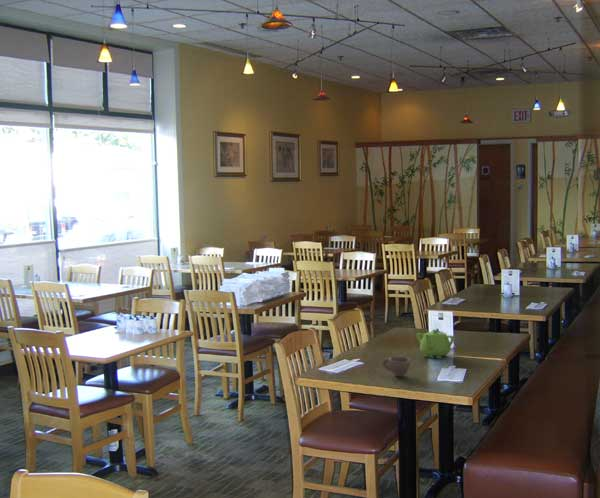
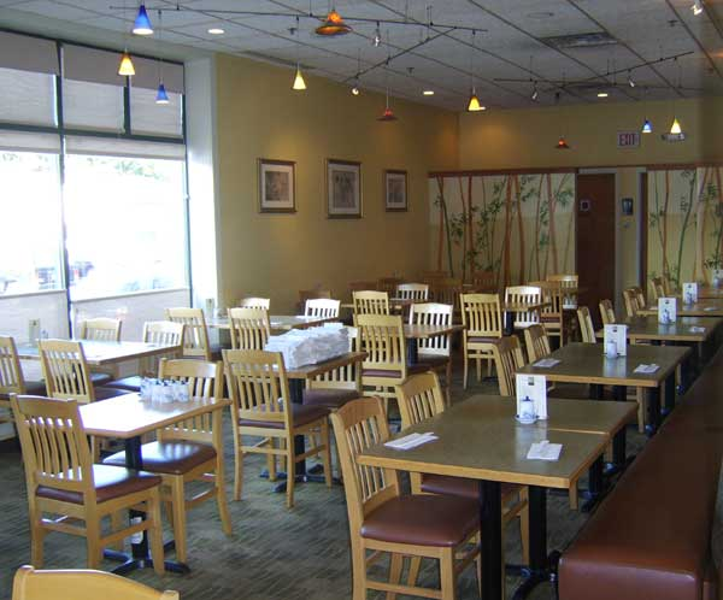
- cup [382,356,412,378]
- teapot [415,328,456,360]
